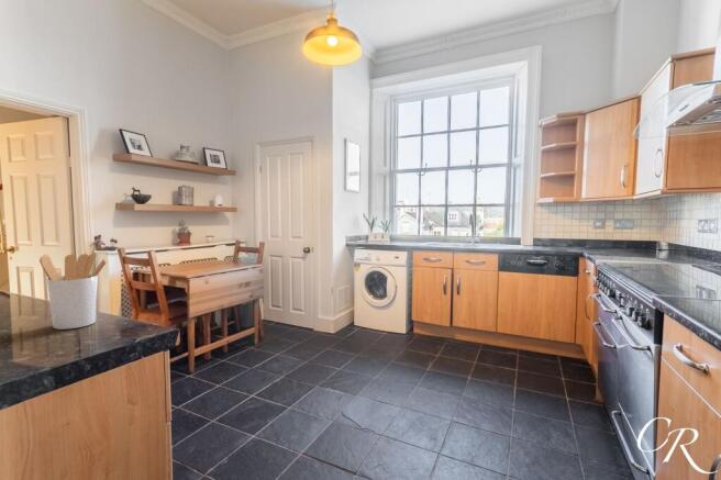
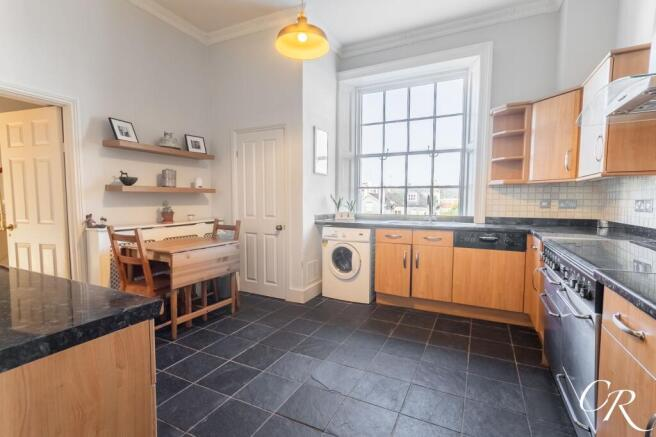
- utensil holder [38,253,108,331]
